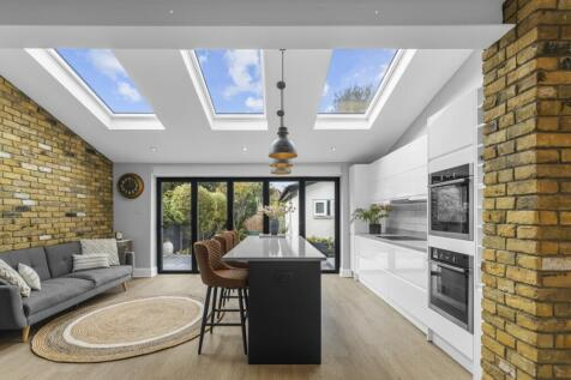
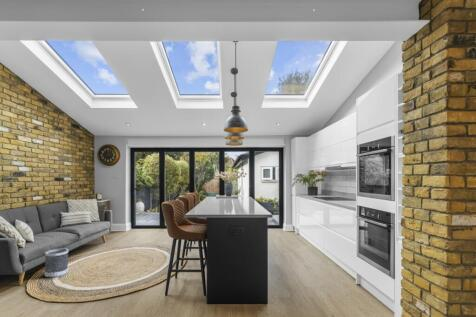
+ wastebasket [44,248,69,278]
